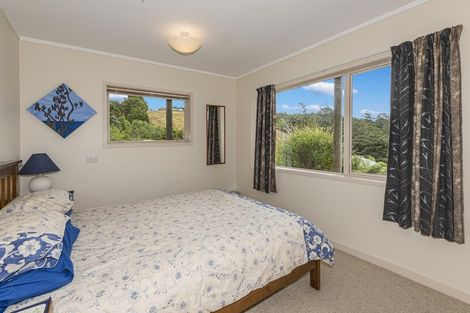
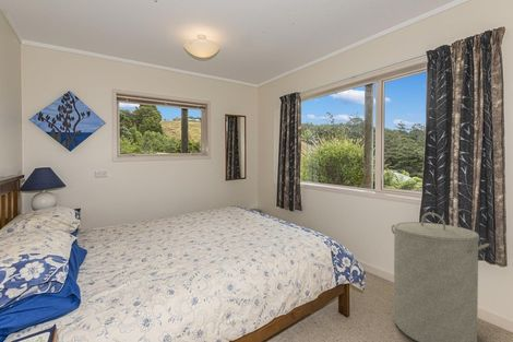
+ laundry hamper [390,212,490,342]
